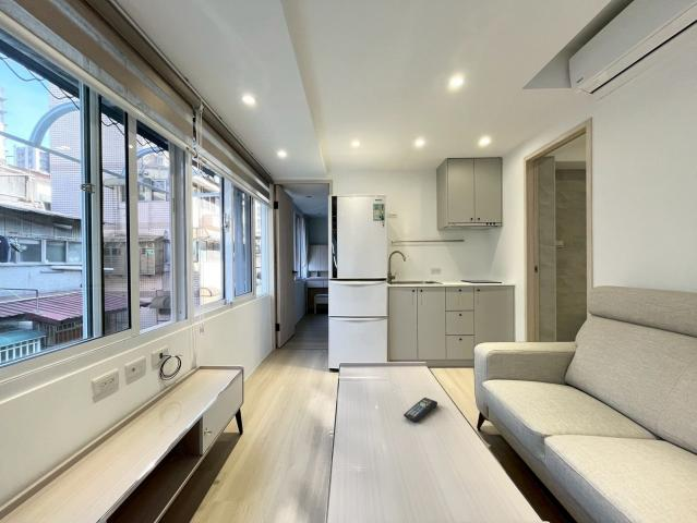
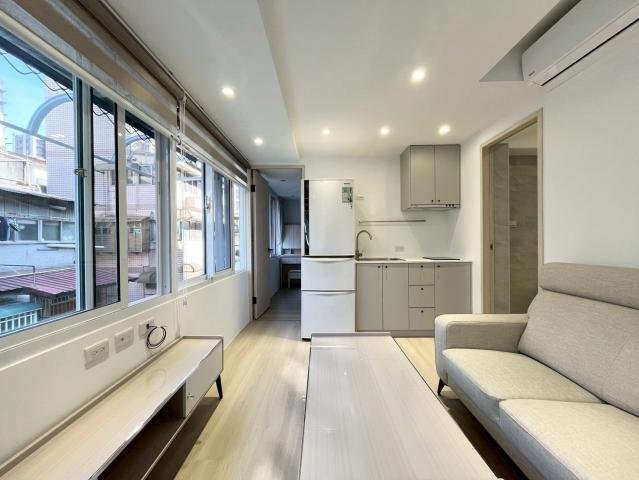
- remote control [402,397,438,423]
